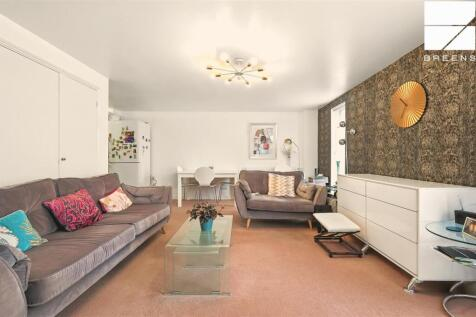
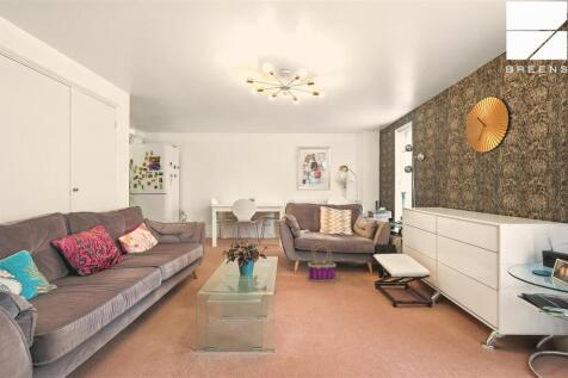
+ basket [307,242,338,283]
